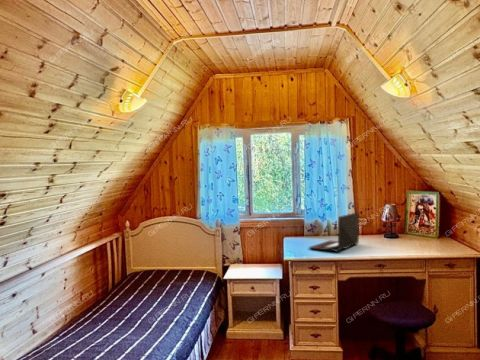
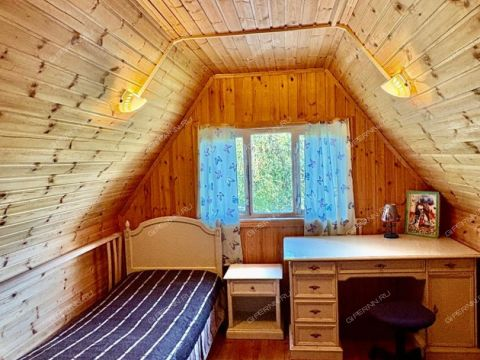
- laptop [307,211,360,253]
